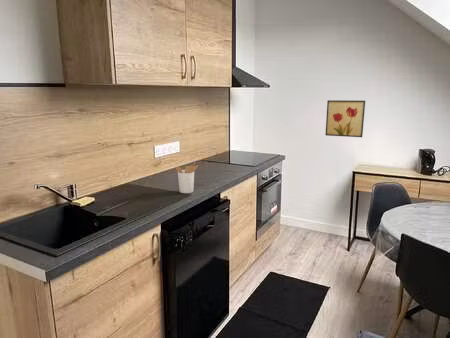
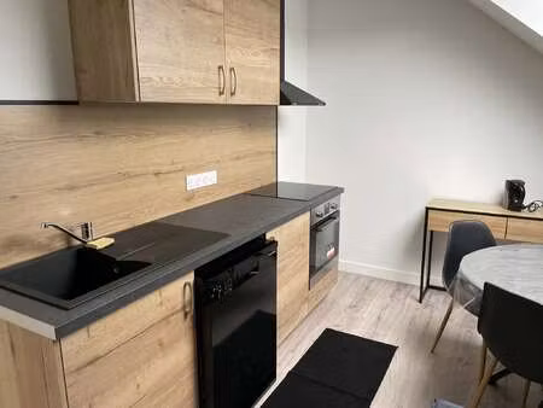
- utensil holder [175,160,199,194]
- wall art [324,99,366,138]
